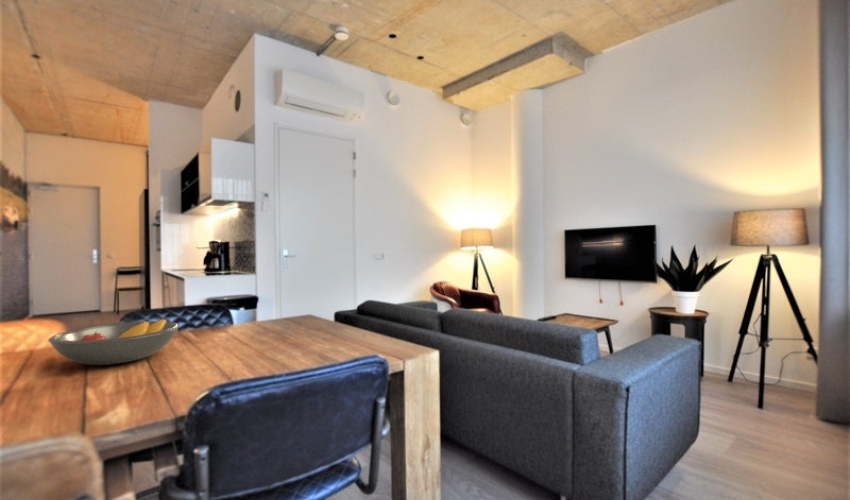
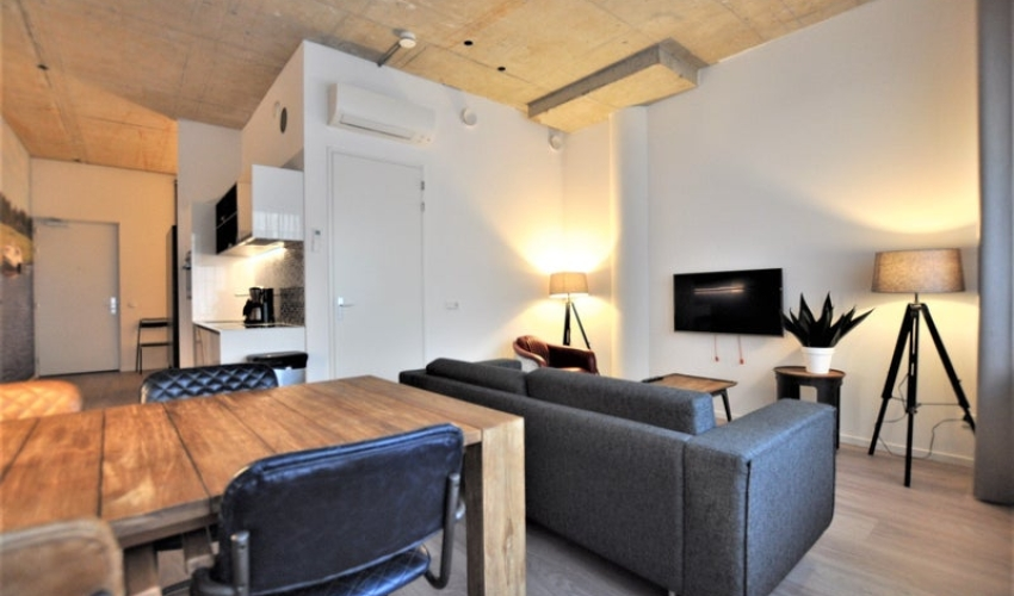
- fruit bowl [47,317,181,366]
